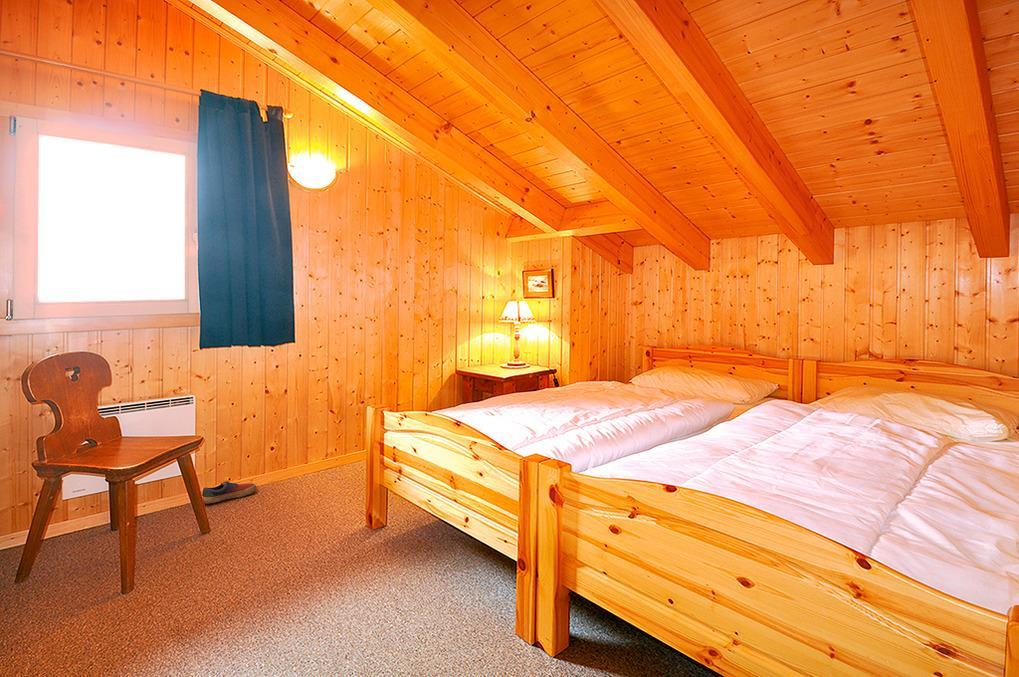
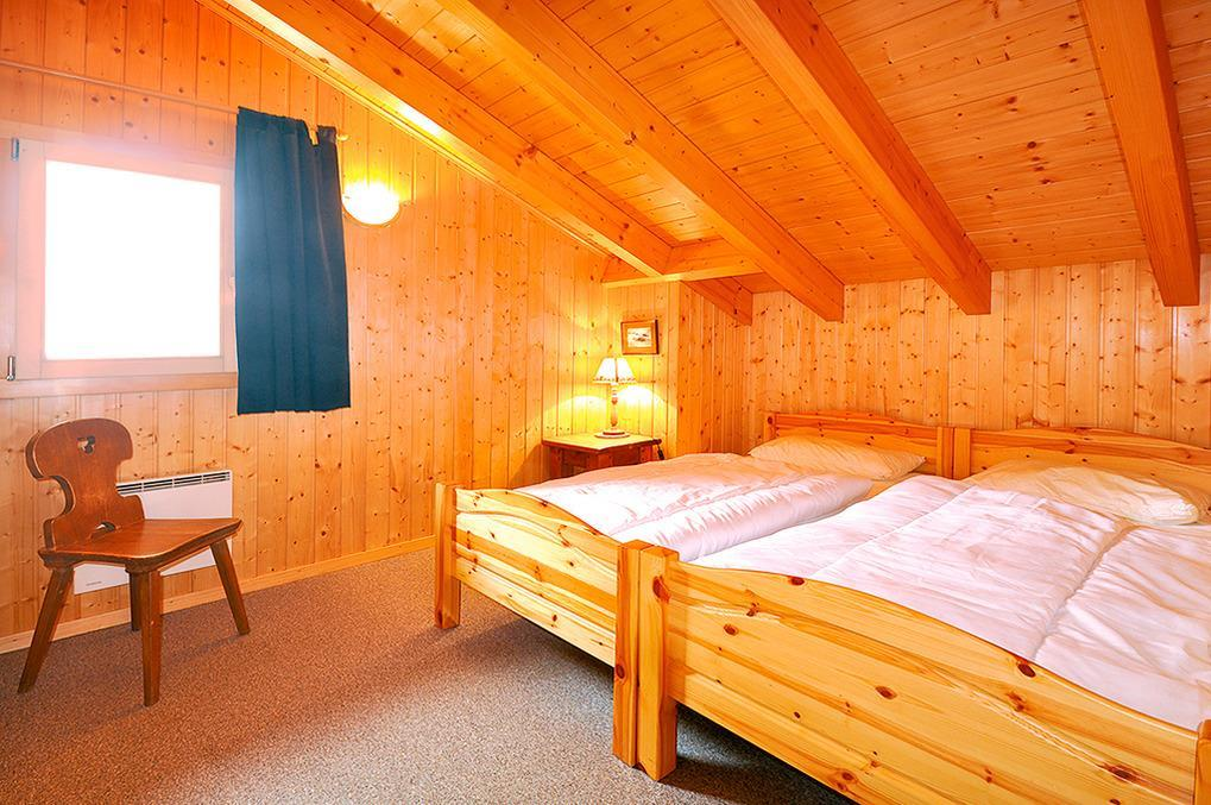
- shoe [201,480,258,505]
